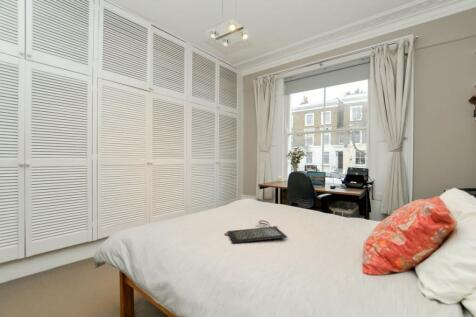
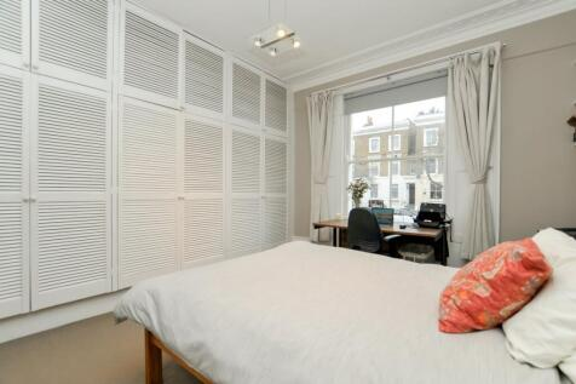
- clutch bag [224,219,288,244]
